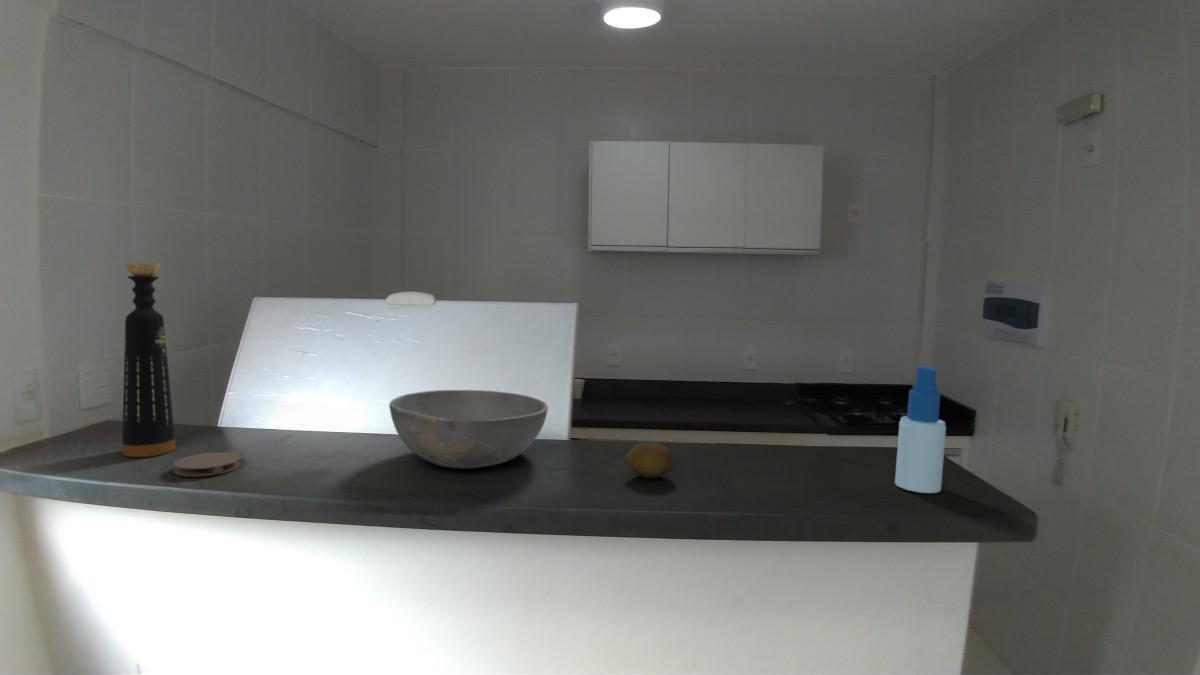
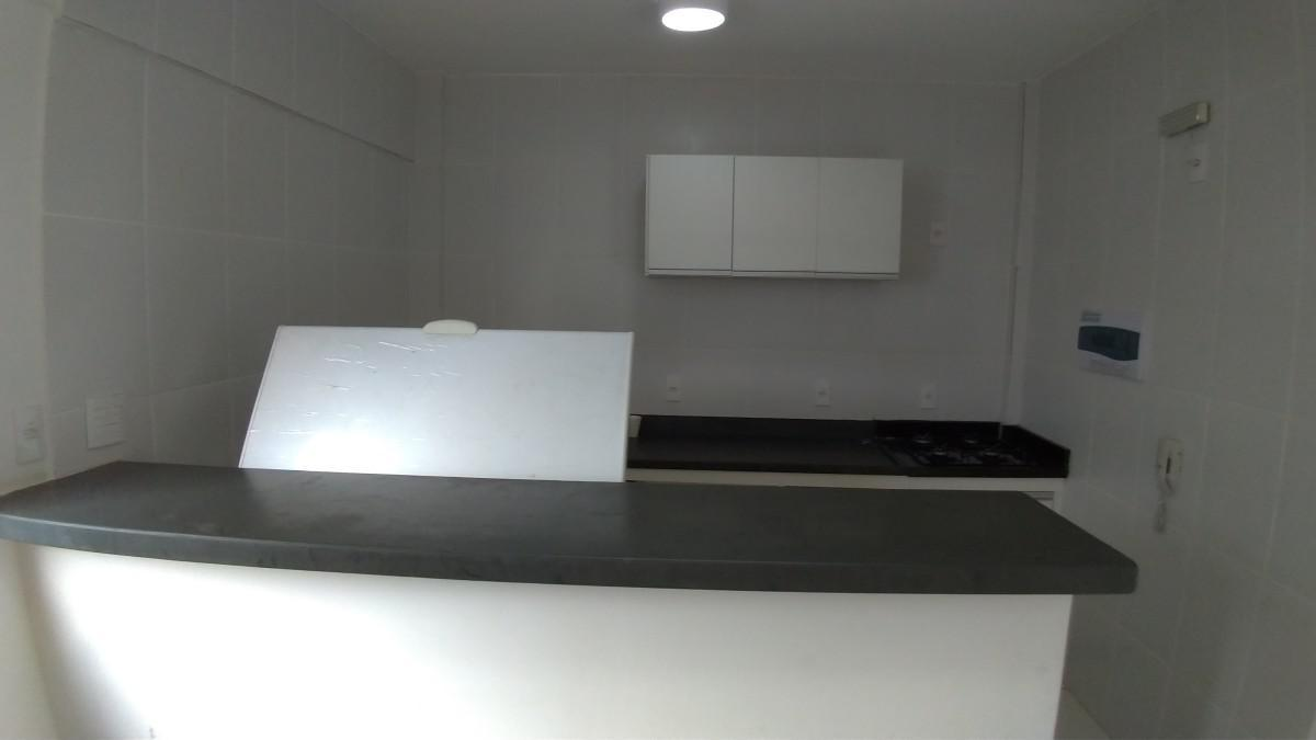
- spray bottle [894,365,947,494]
- fruit [624,441,674,479]
- bottle [121,262,177,458]
- coaster [173,451,242,478]
- bowl [388,389,549,469]
